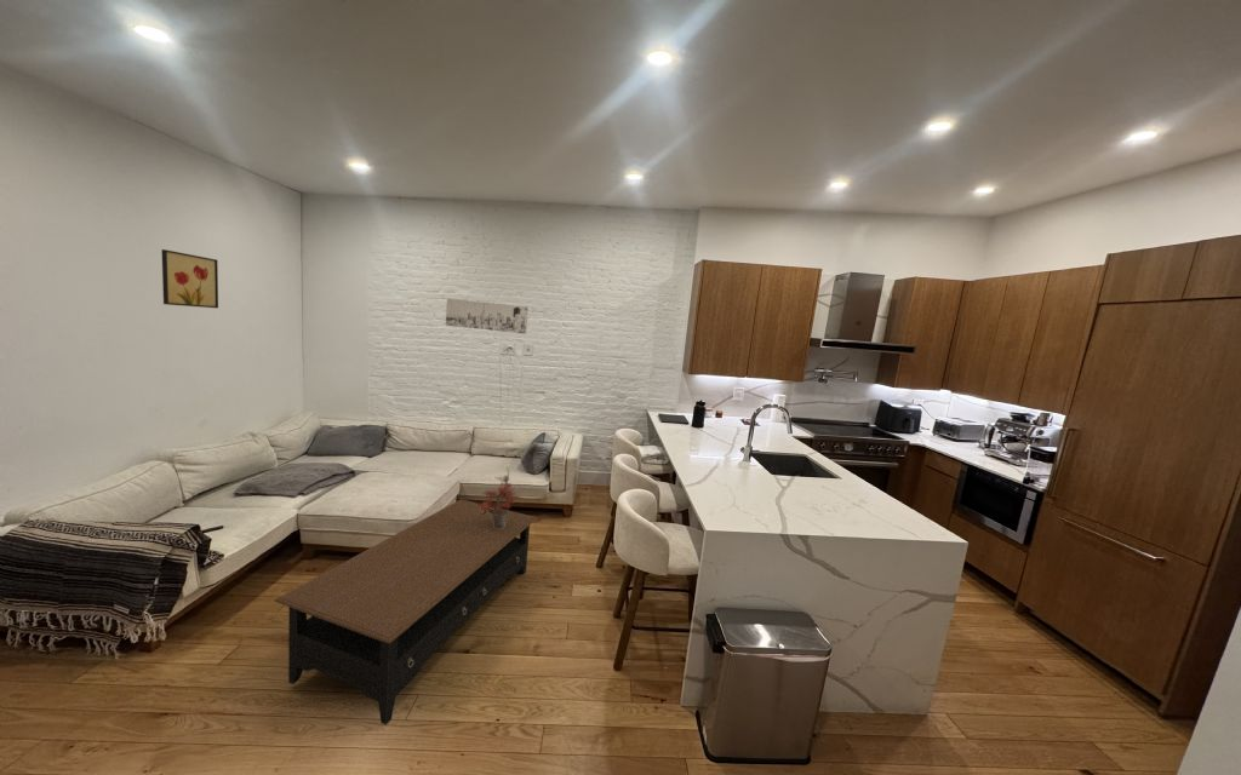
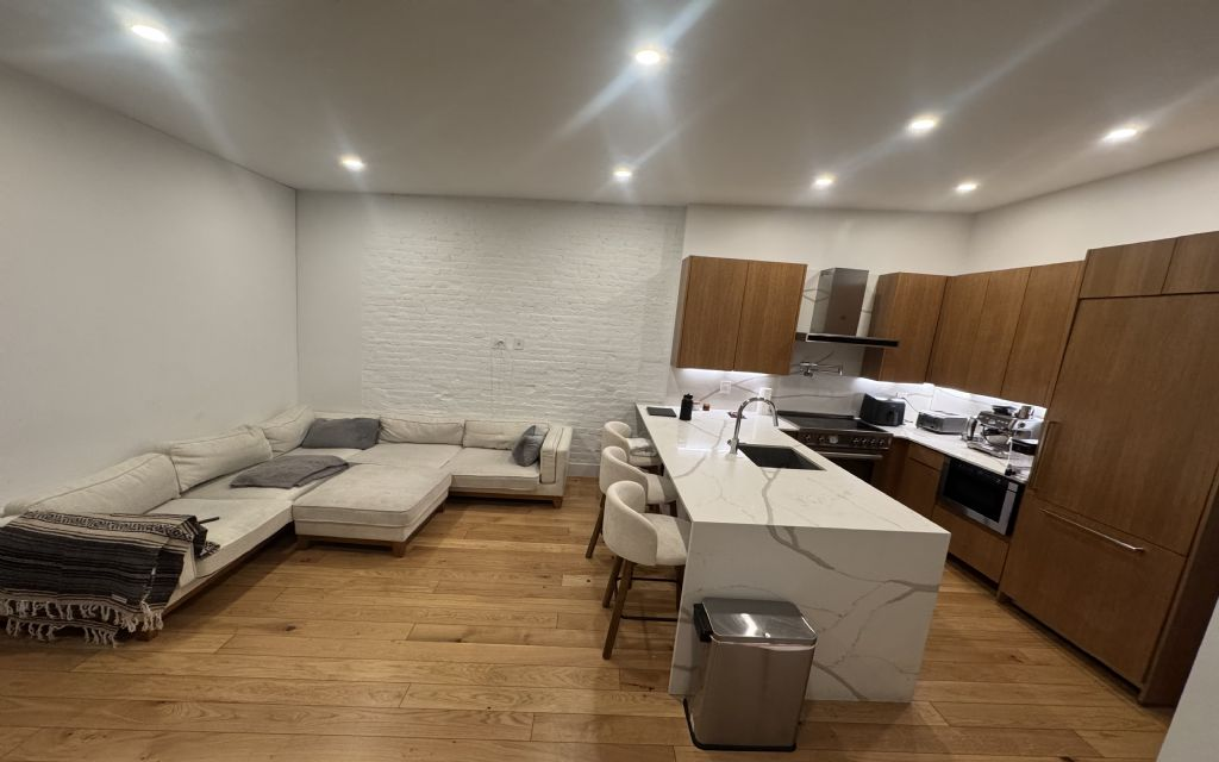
- wall art [160,248,219,309]
- coffee table [274,498,538,727]
- wall art [445,298,530,335]
- potted plant [475,466,521,529]
